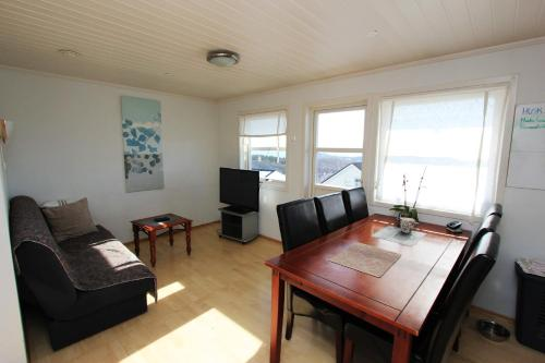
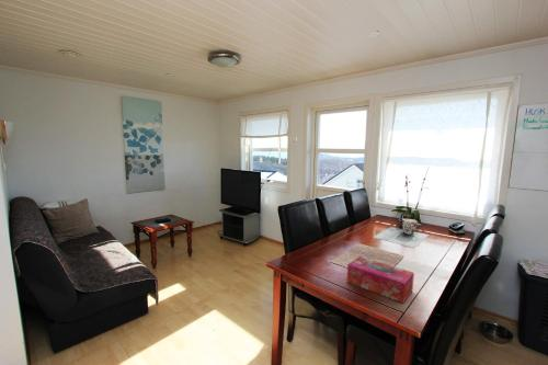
+ tissue box [345,255,415,305]
